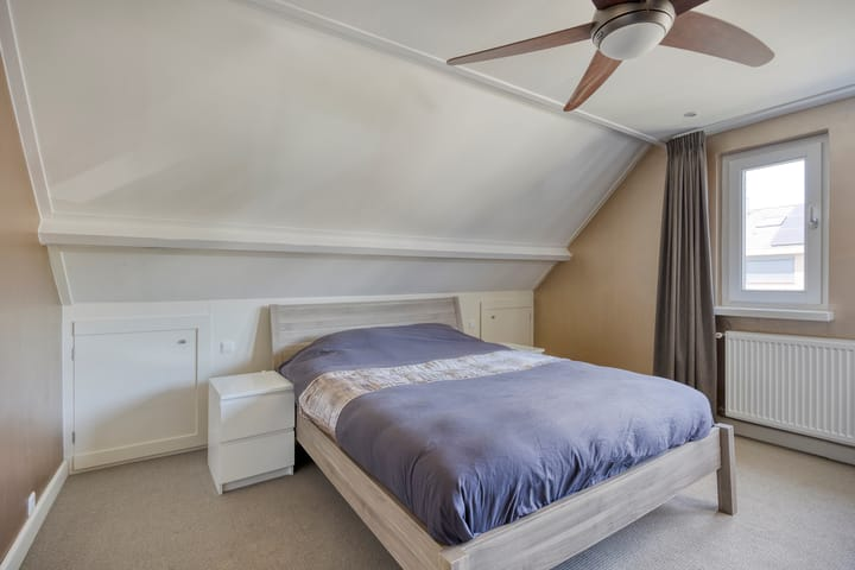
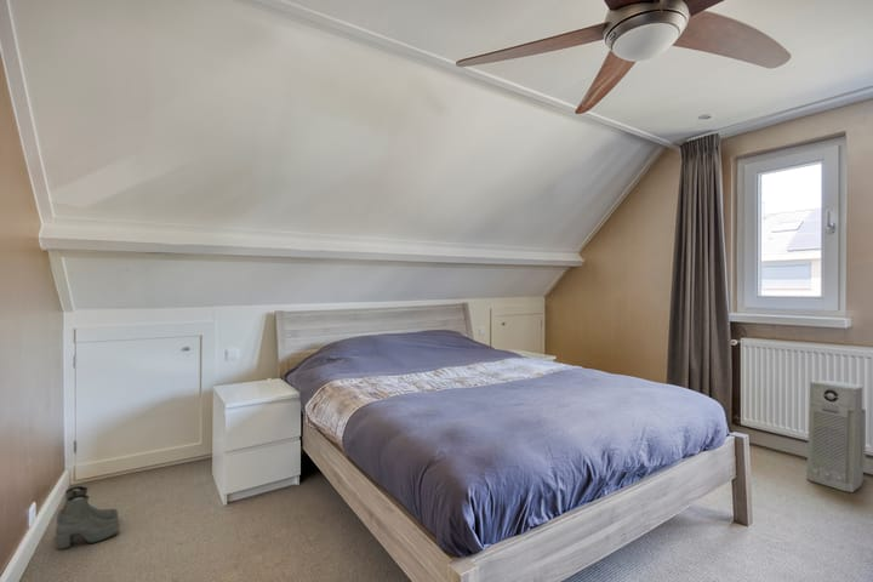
+ air purifier [805,380,867,493]
+ boots [55,485,121,550]
